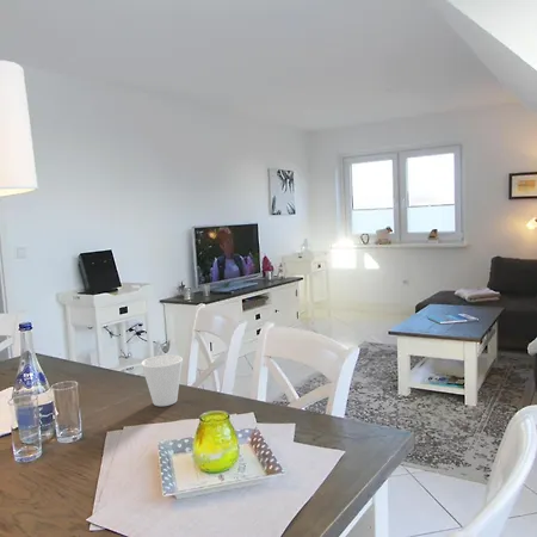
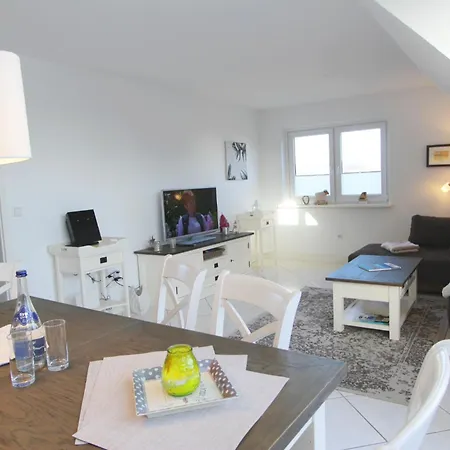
- cup [140,354,184,407]
